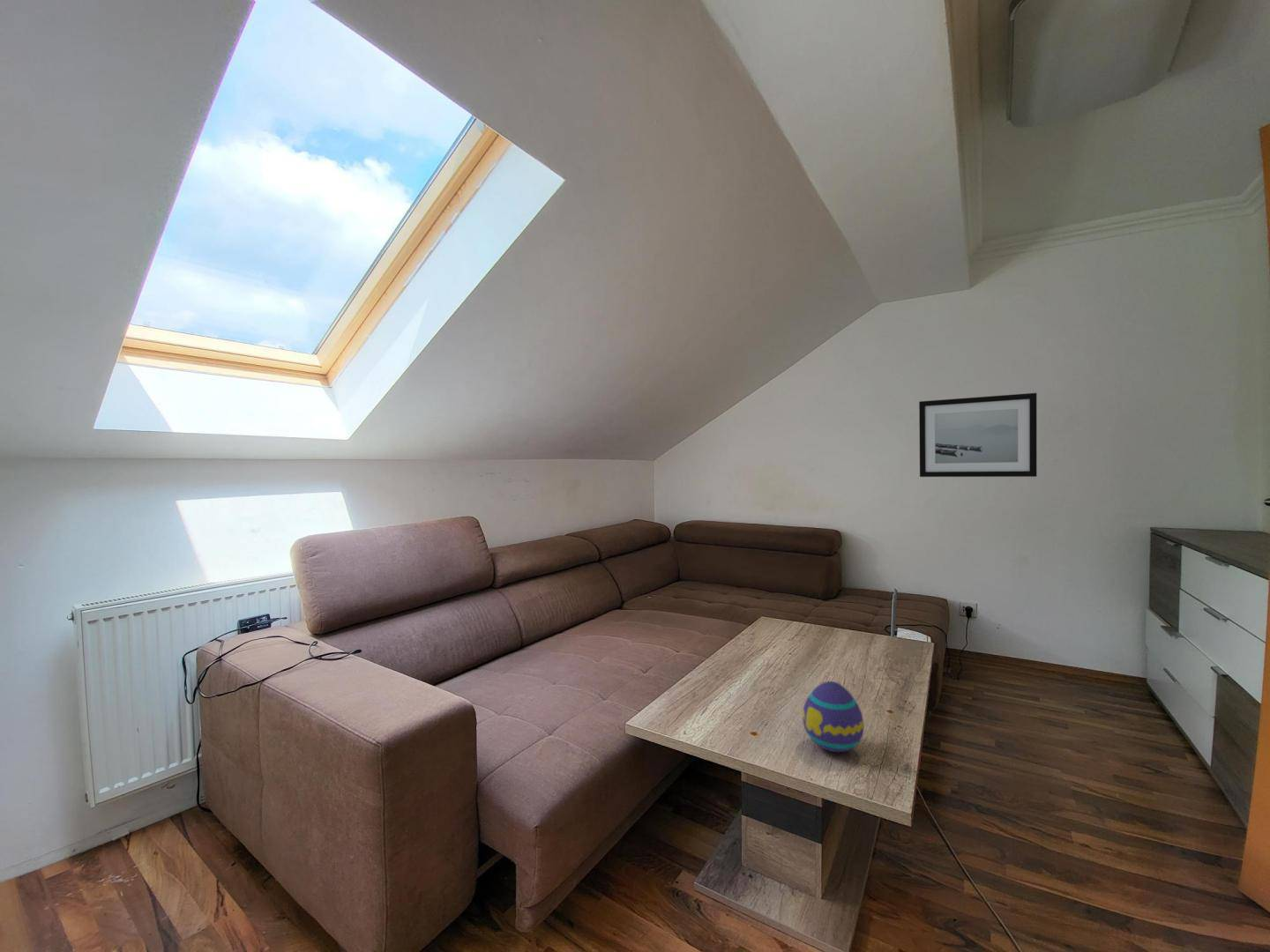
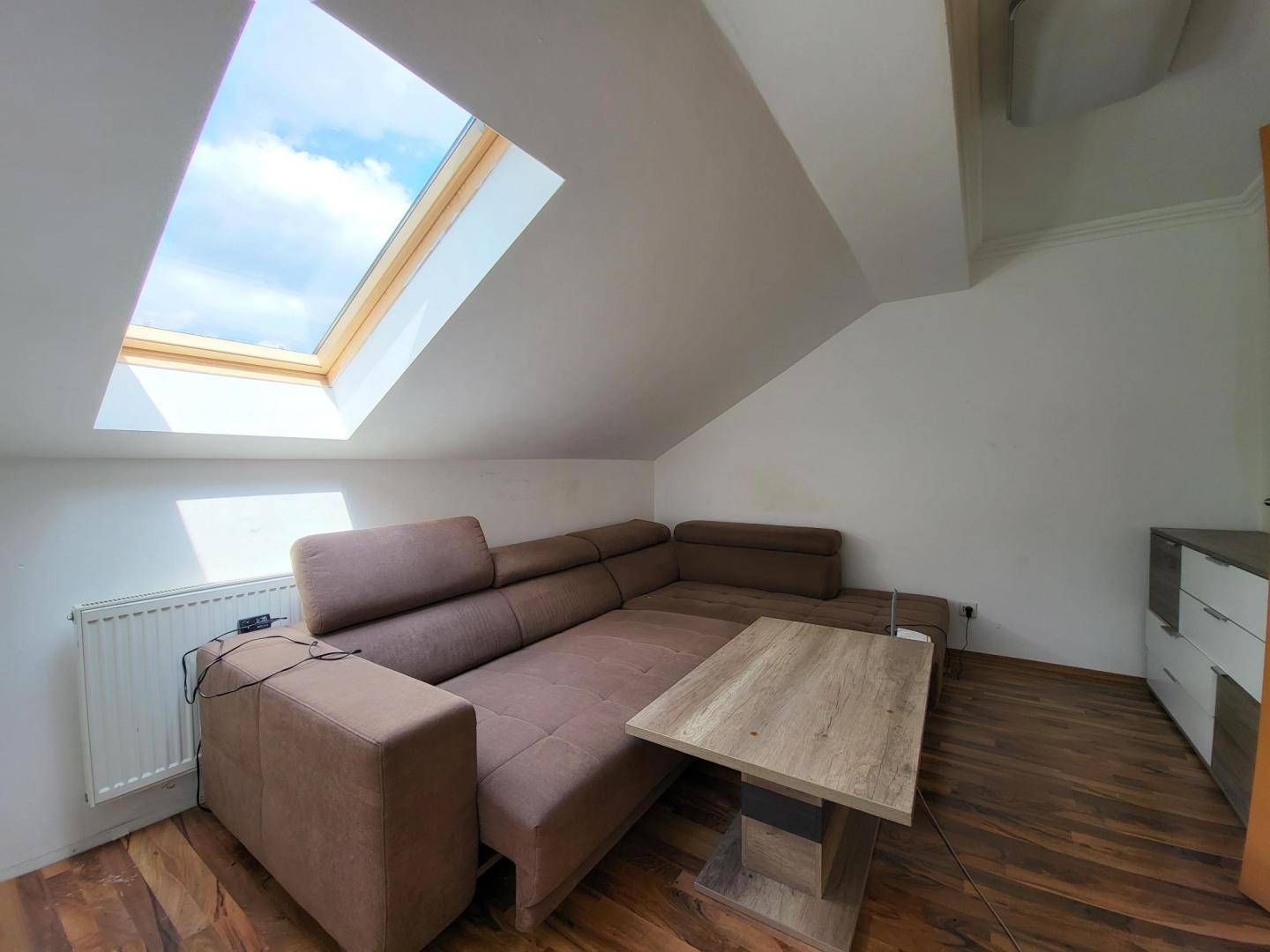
- wall art [918,392,1037,478]
- decorative egg [802,681,865,753]
